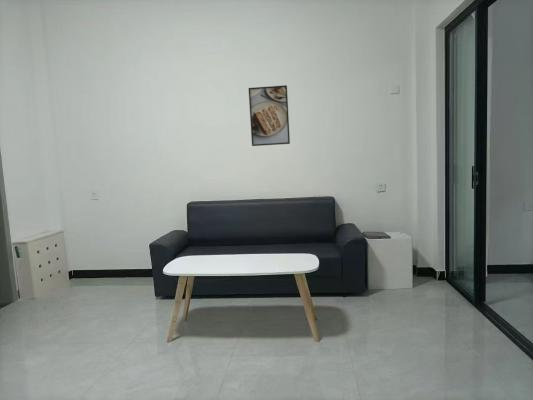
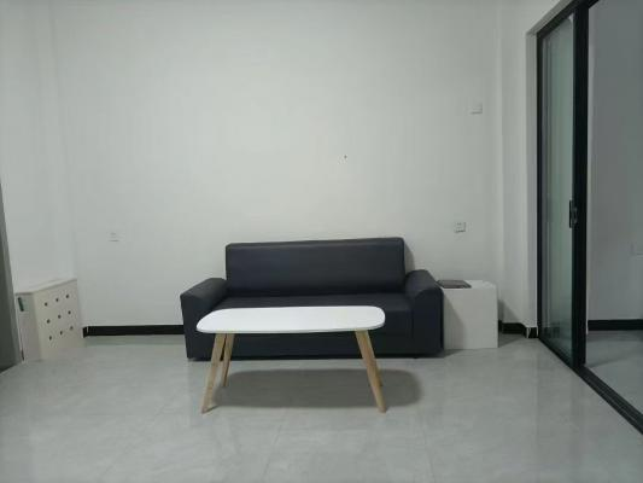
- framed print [248,84,291,147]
